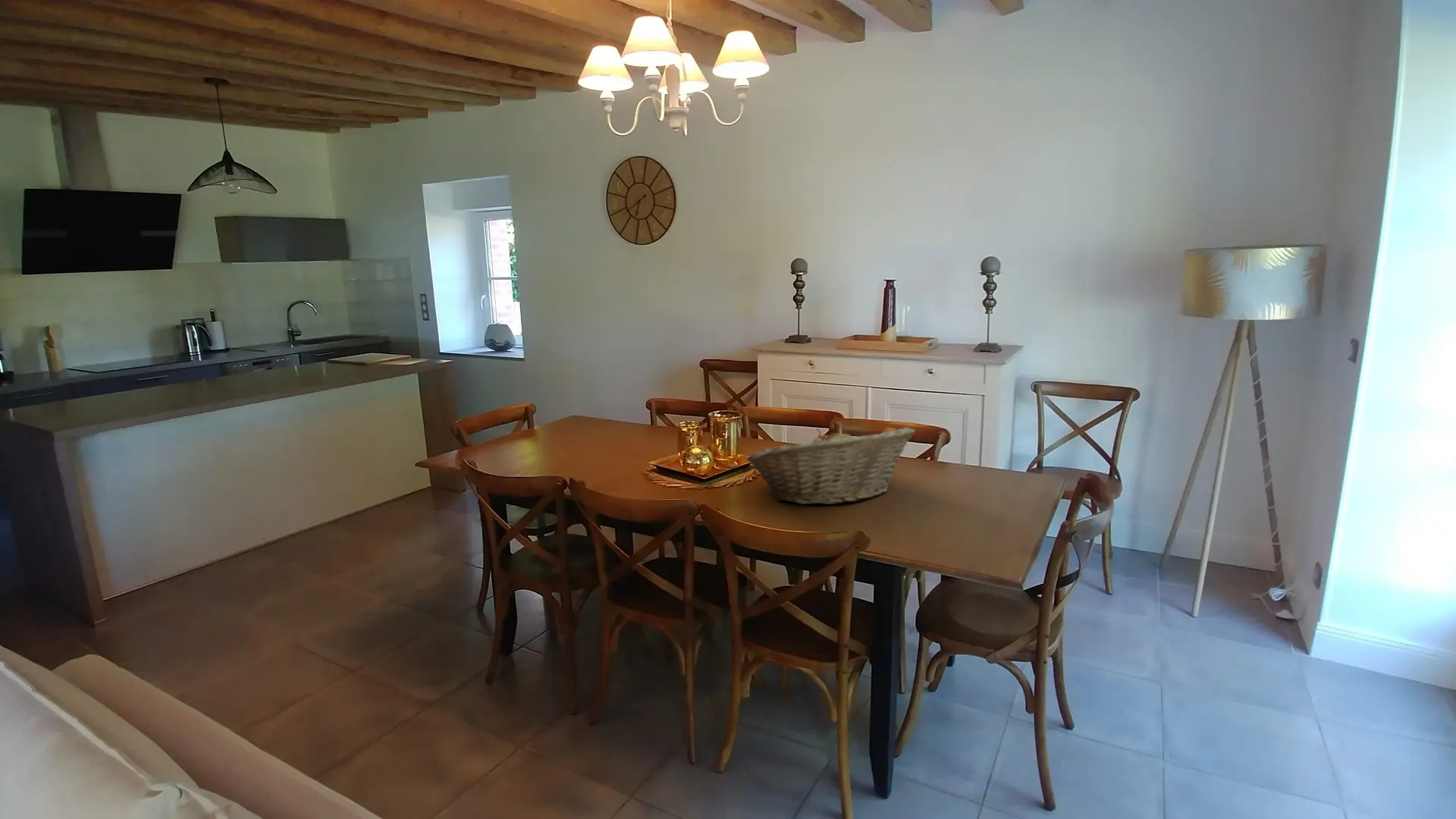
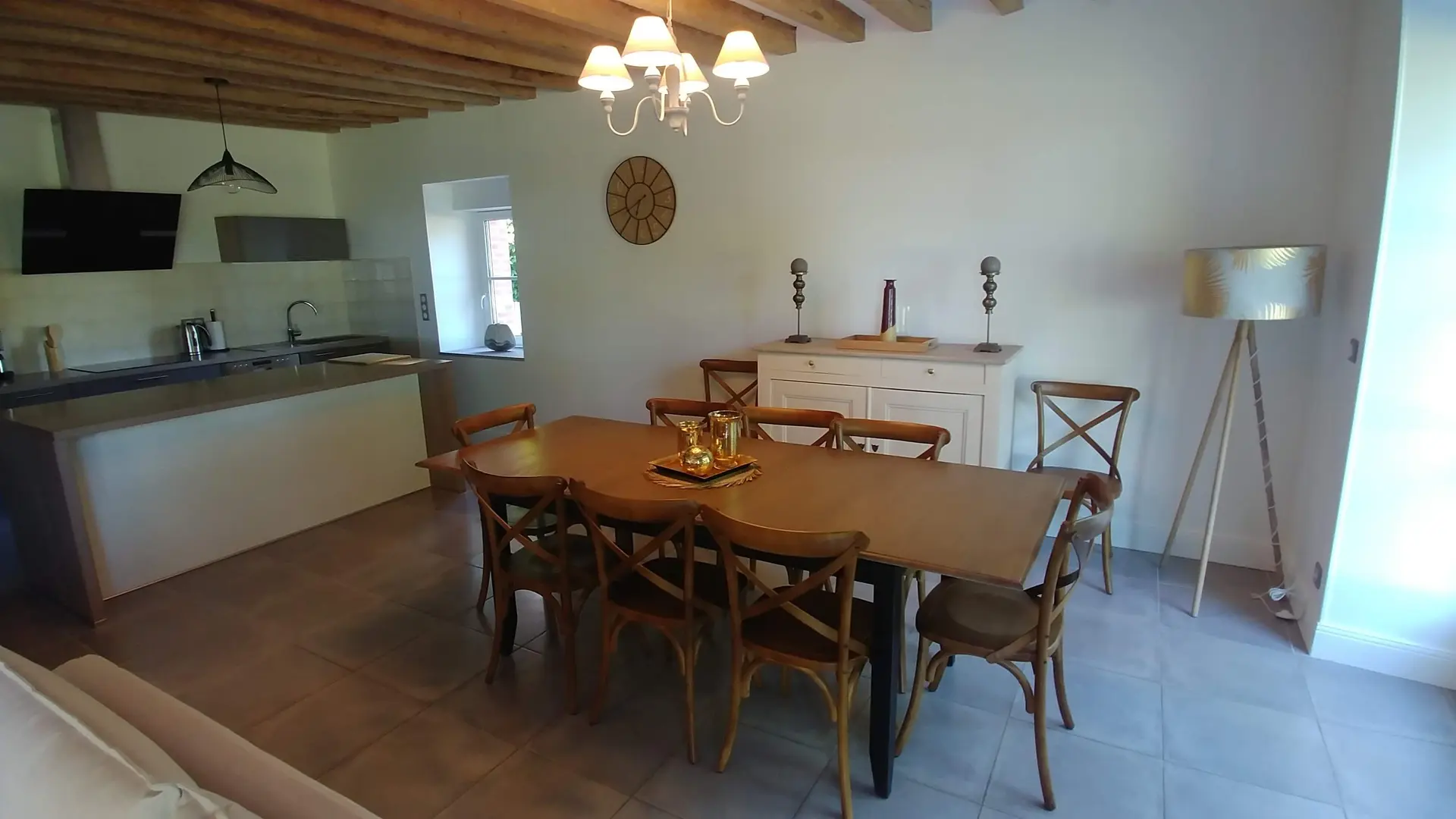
- fruit basket [745,426,915,505]
